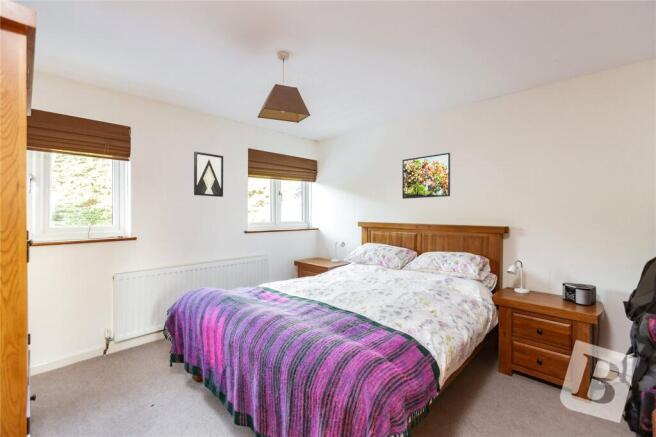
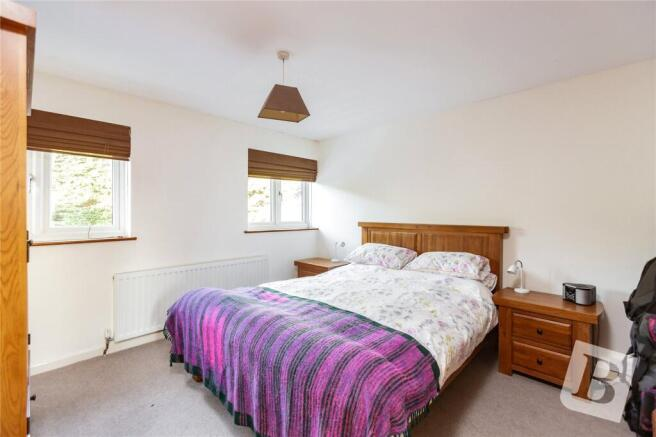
- wall art [193,151,224,198]
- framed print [401,152,451,200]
